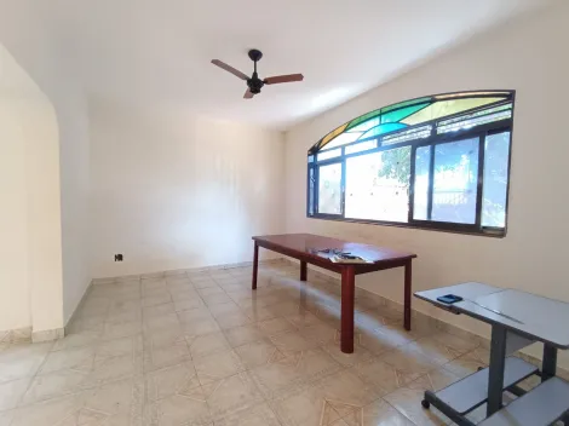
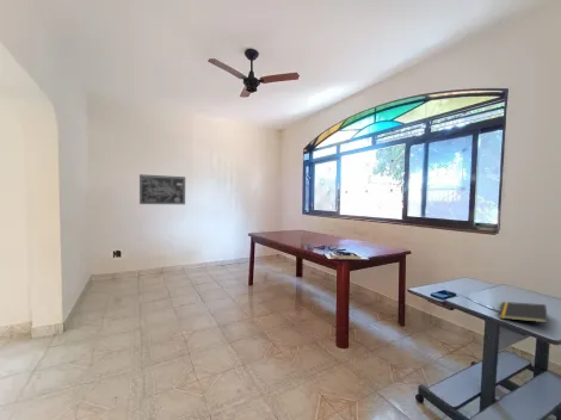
+ notepad [498,301,549,323]
+ wall art [138,173,186,205]
